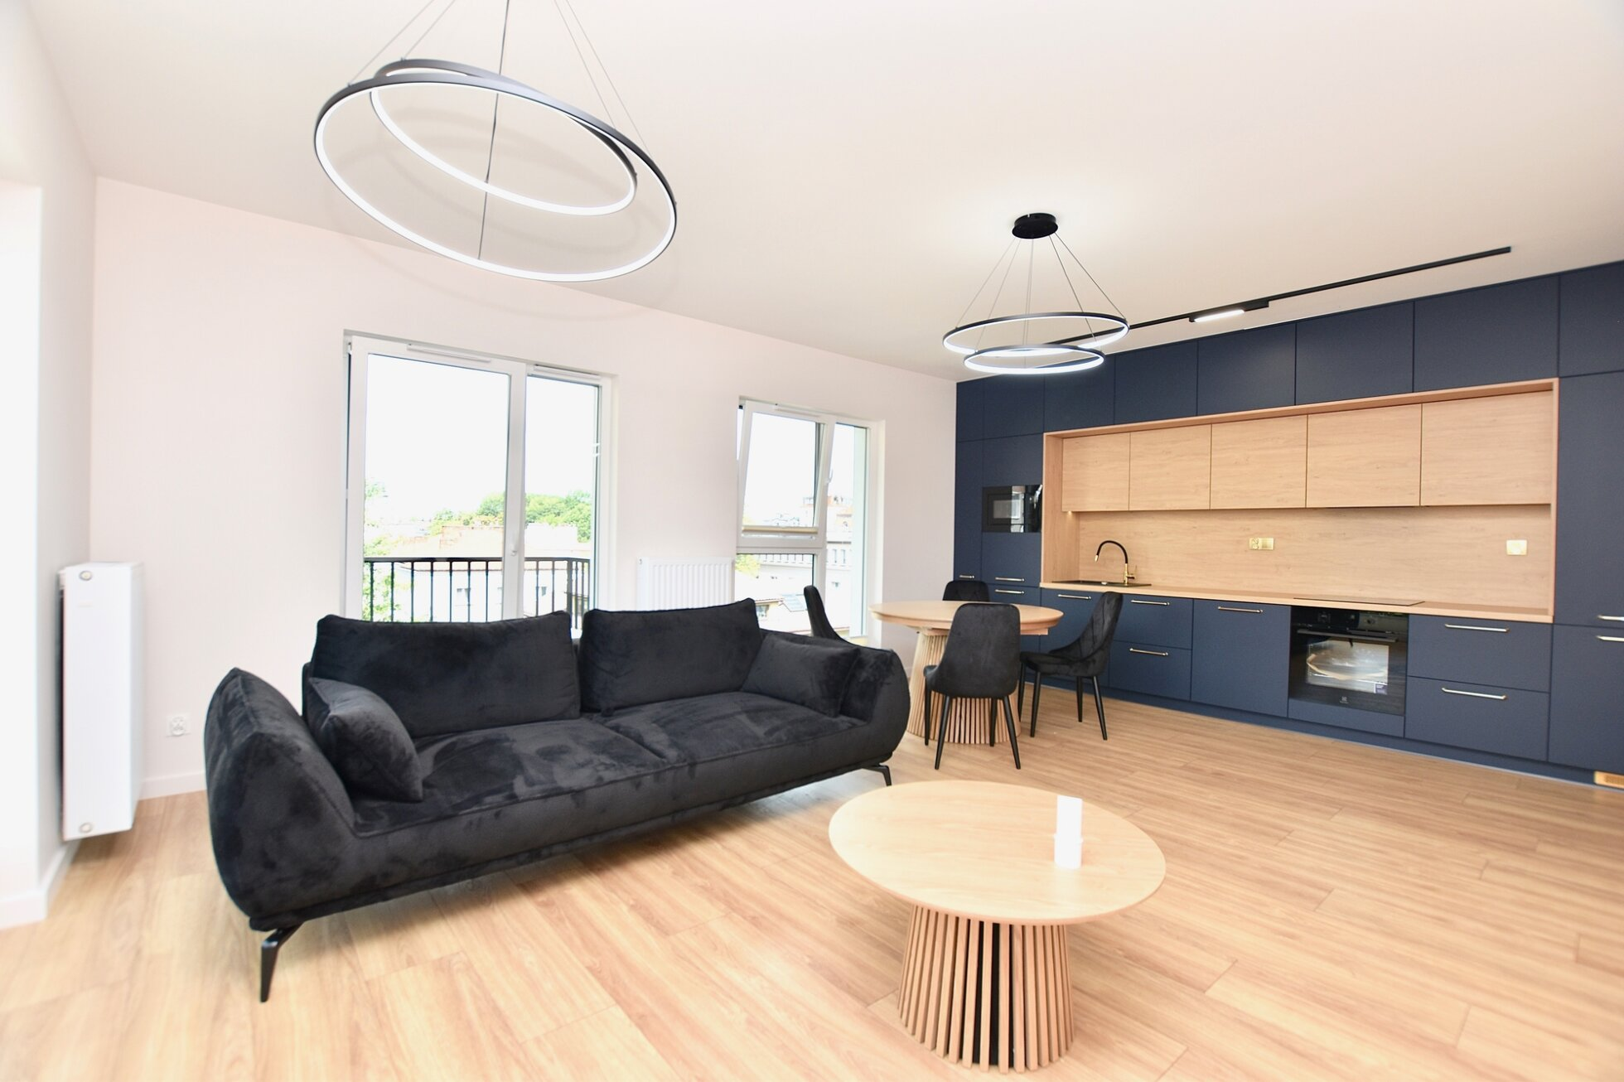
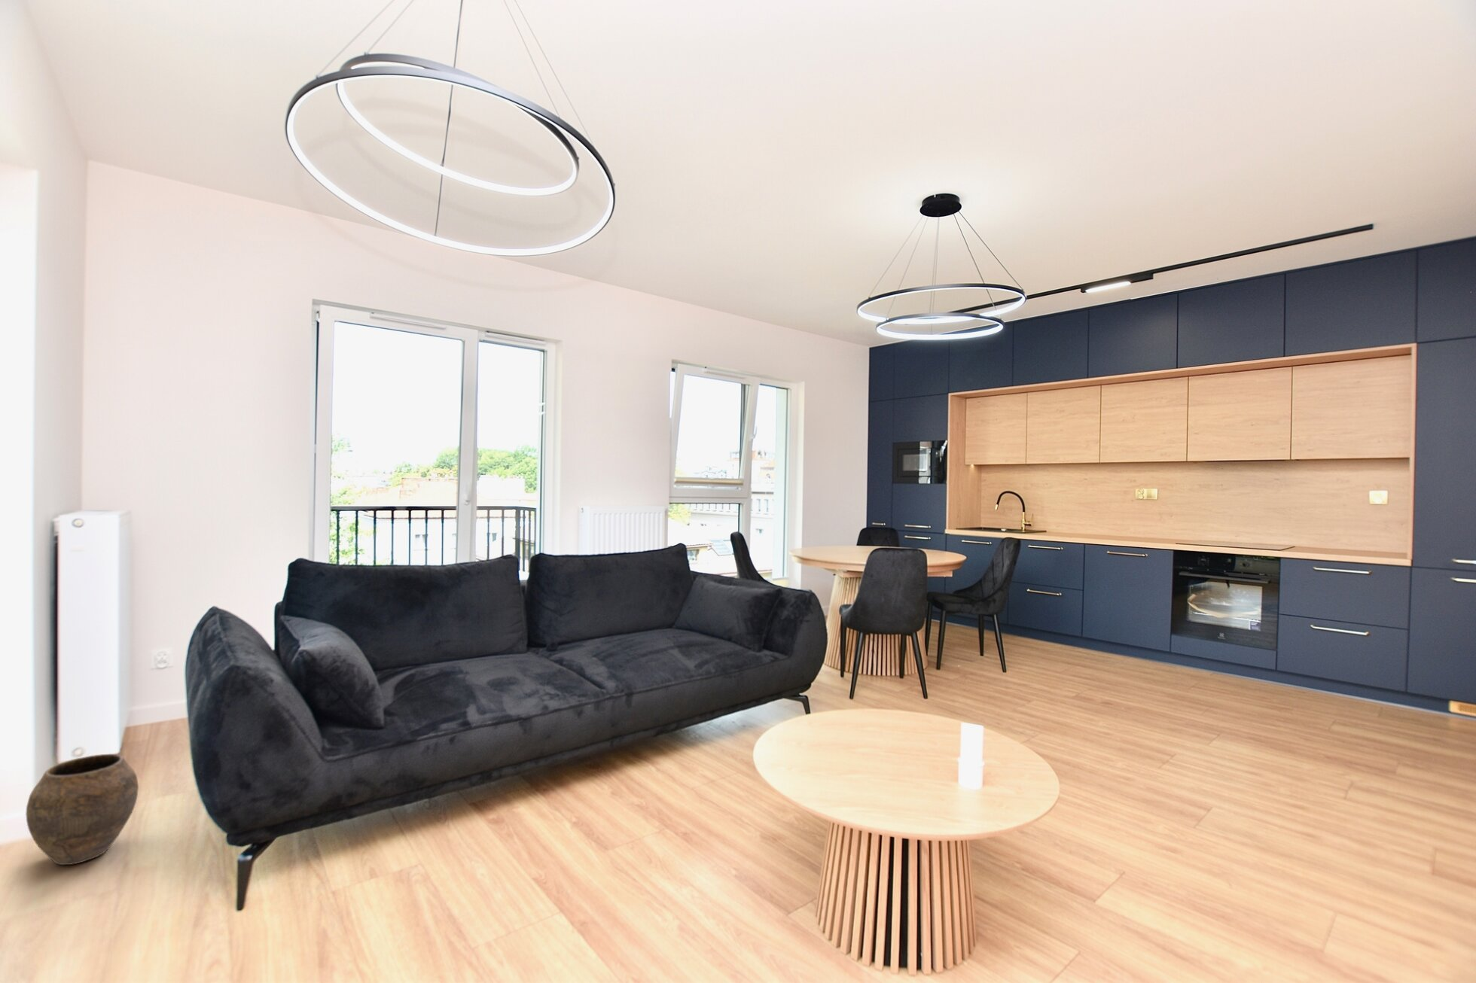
+ vase [25,754,139,866]
